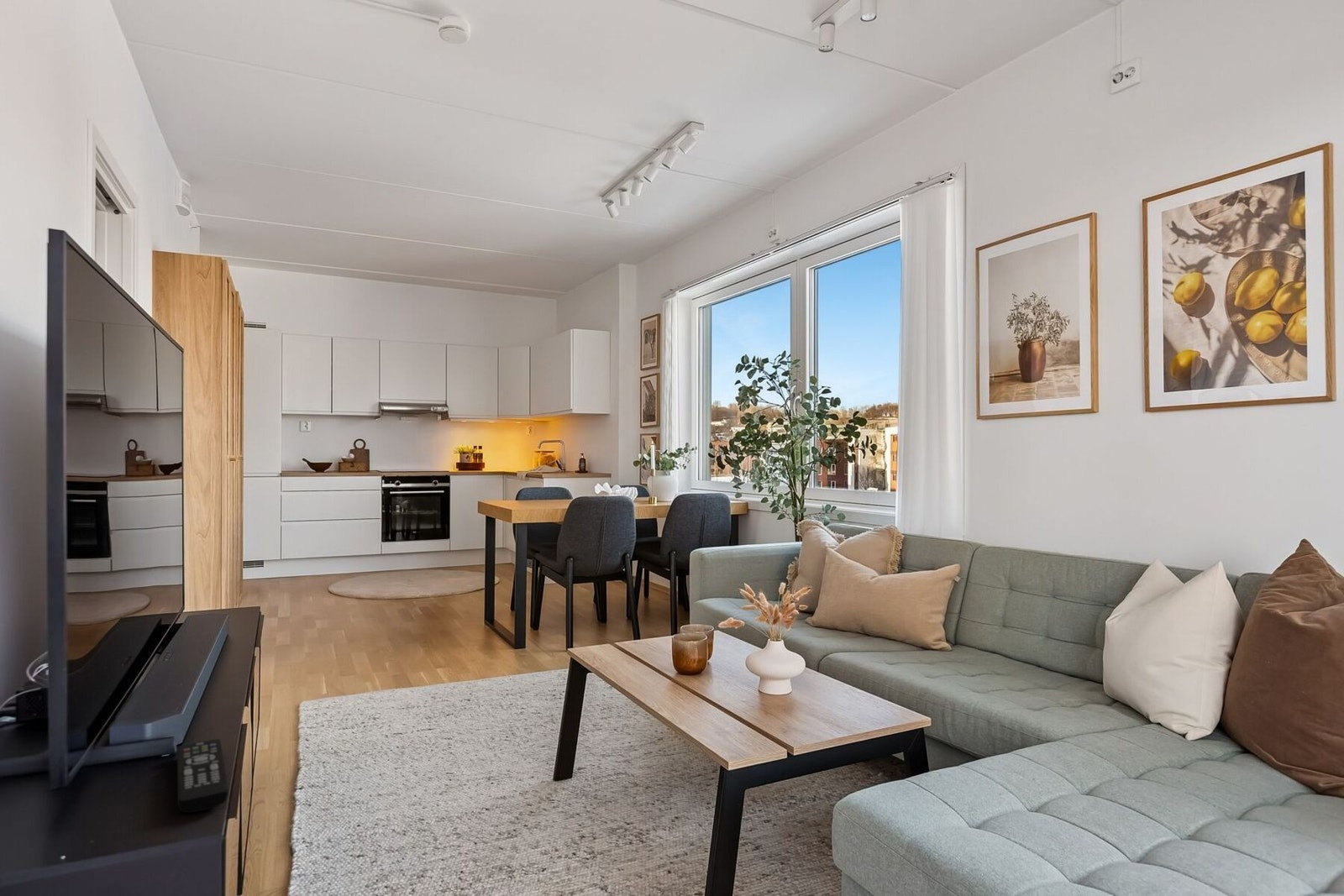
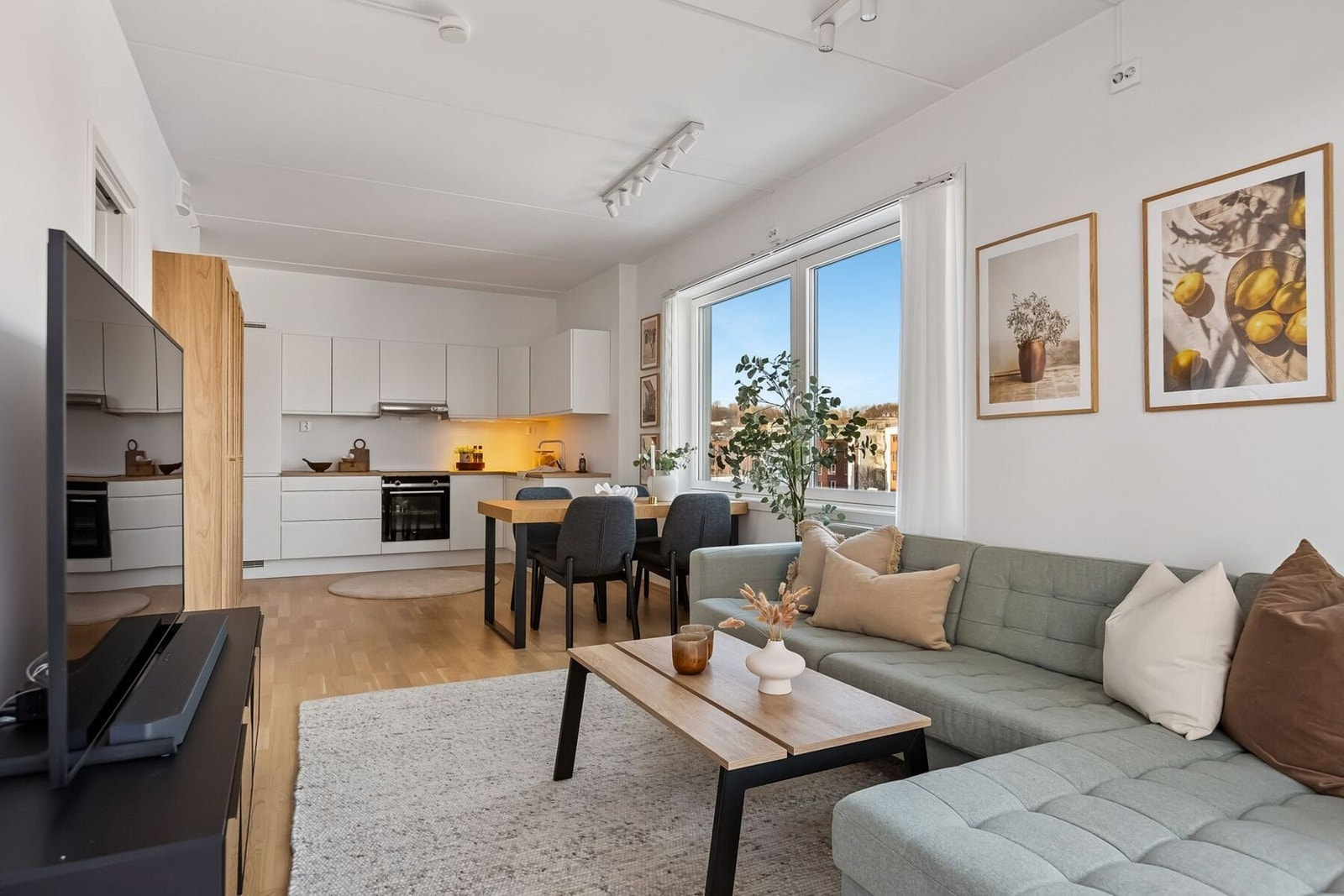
- remote control [176,738,229,814]
